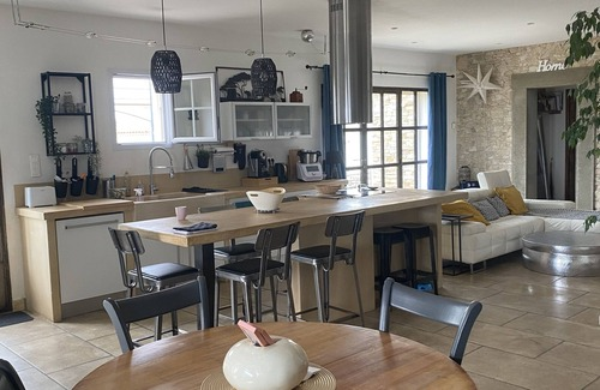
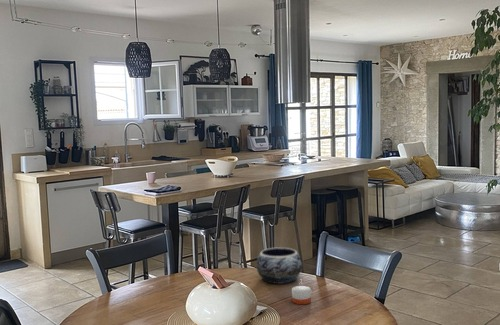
+ decorative bowl [255,246,303,285]
+ candle [291,285,312,305]
